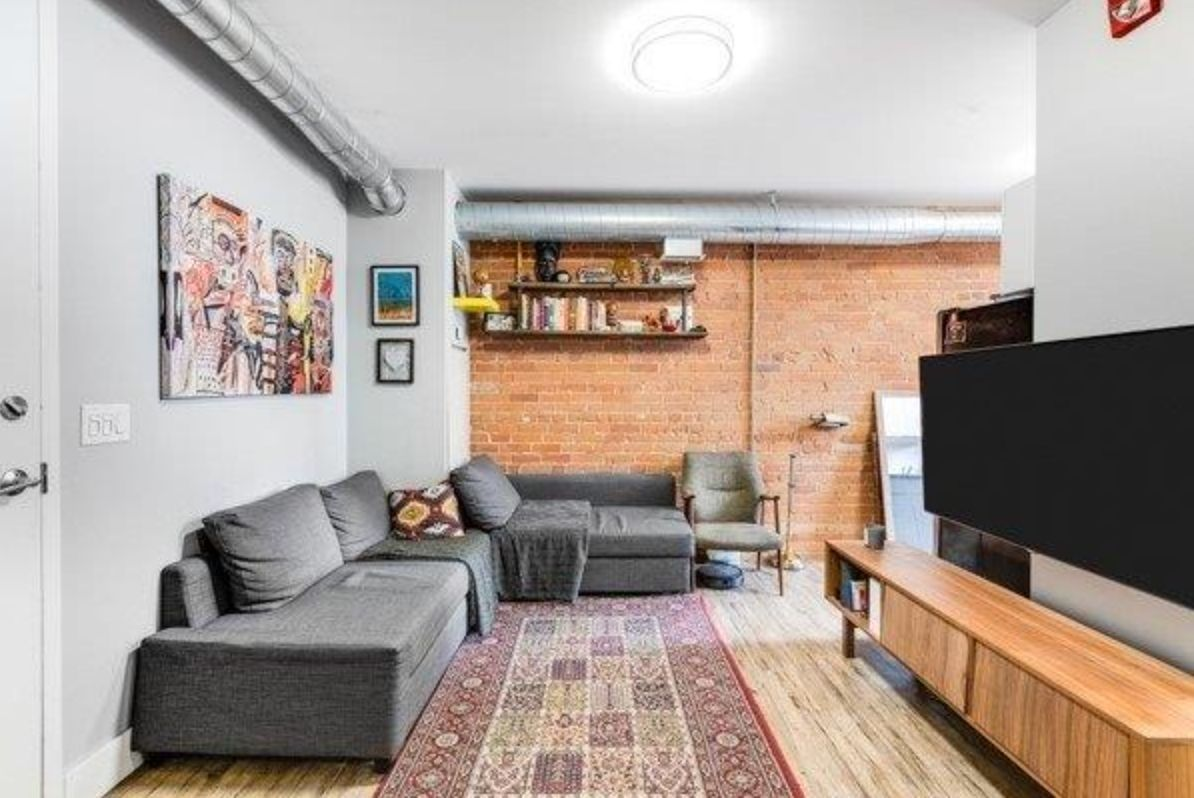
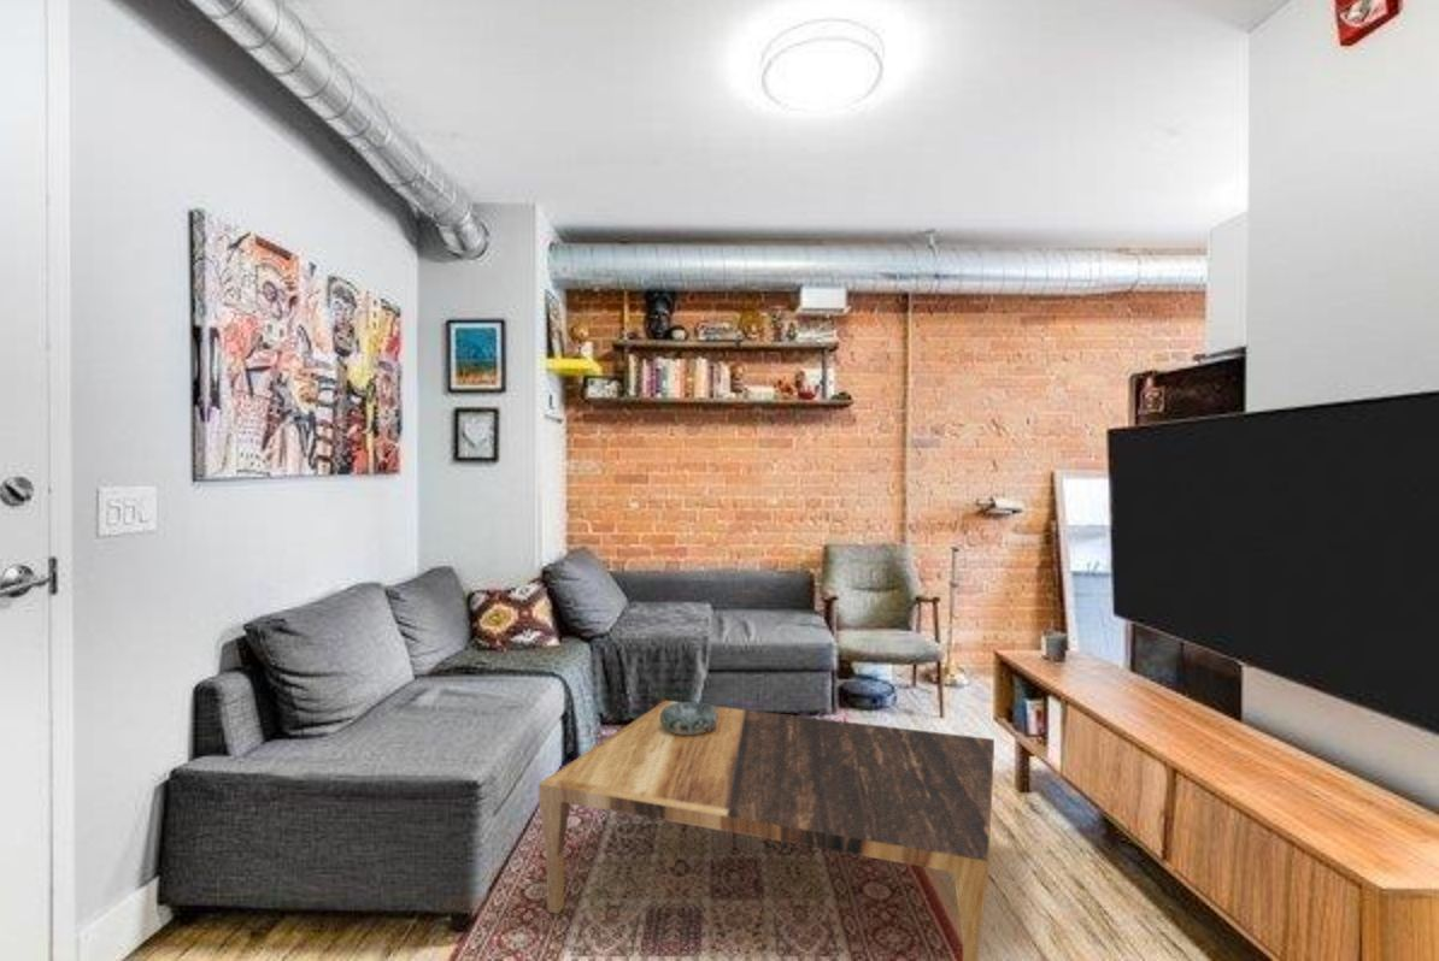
+ decorative bowl [660,701,717,735]
+ coffee table [538,700,995,961]
